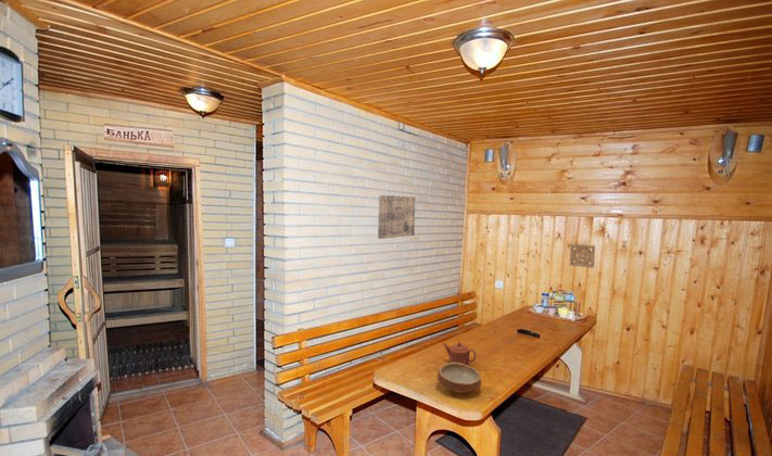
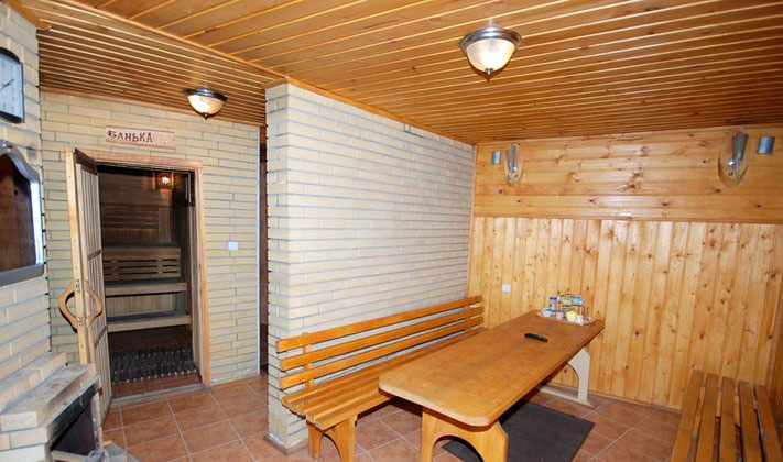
- wall ornament [569,242,596,269]
- wall art [377,194,416,240]
- teapot [442,341,477,366]
- bowl [436,362,482,394]
